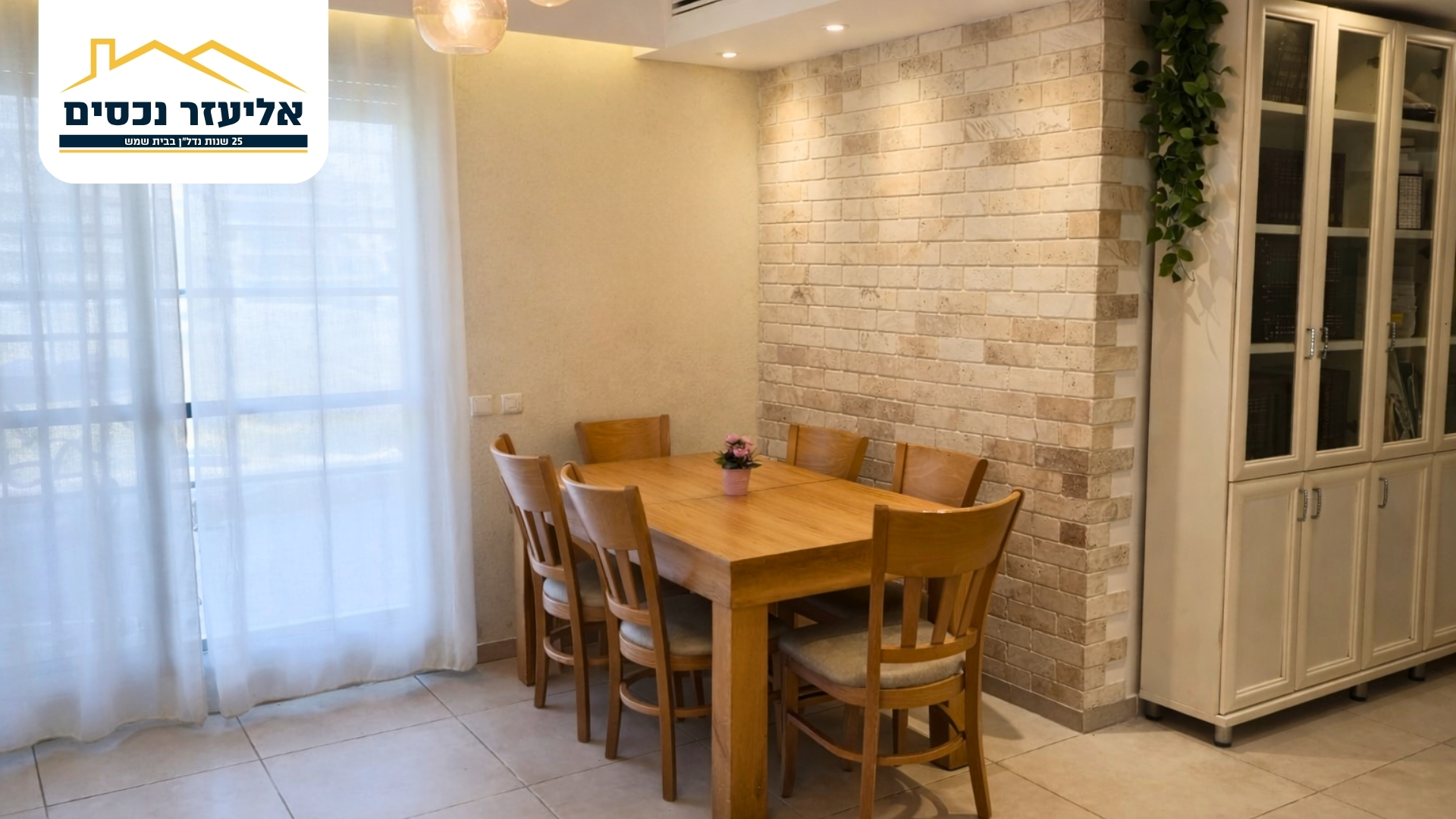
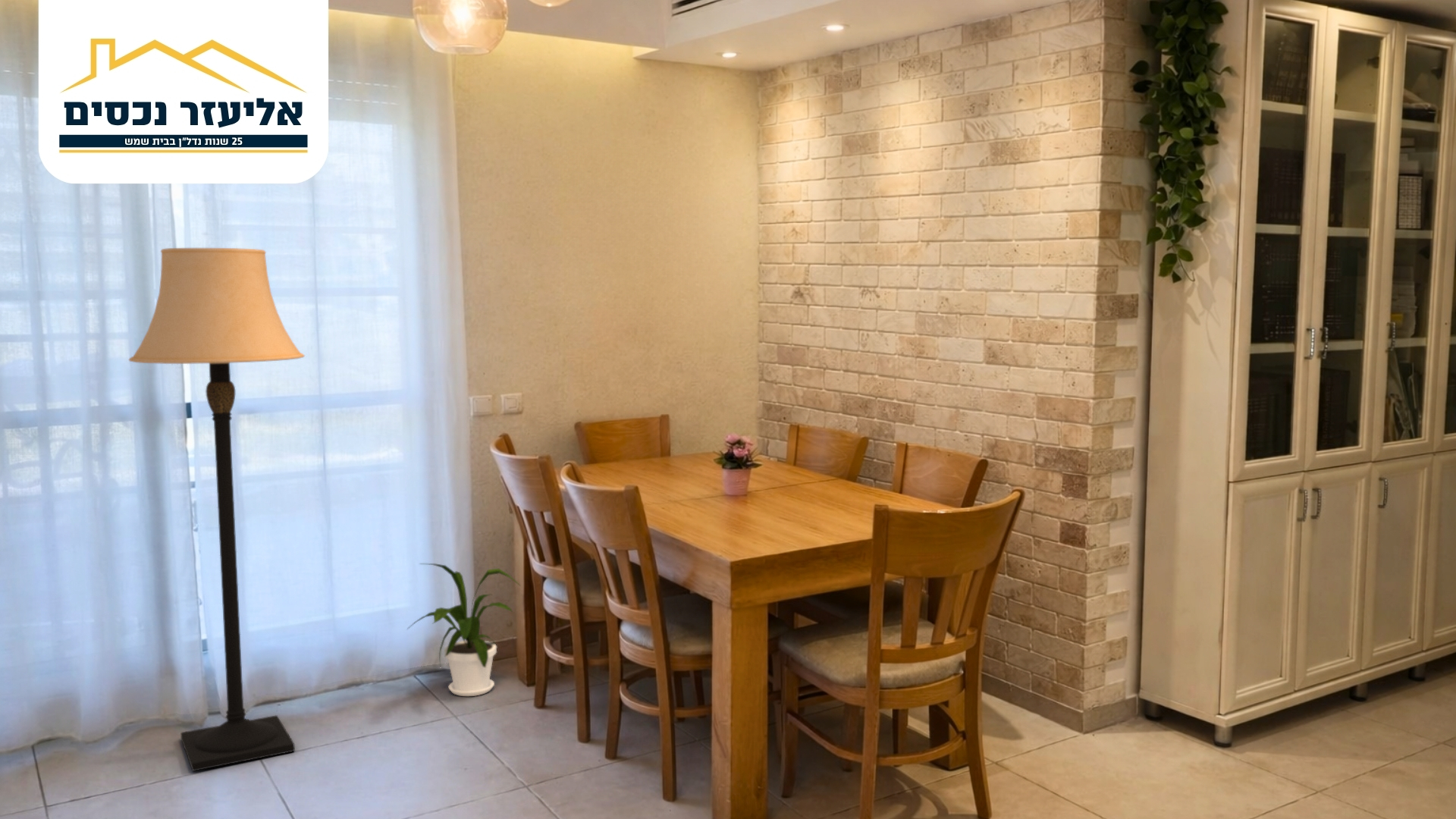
+ lamp [128,247,306,772]
+ house plant [406,563,522,697]
